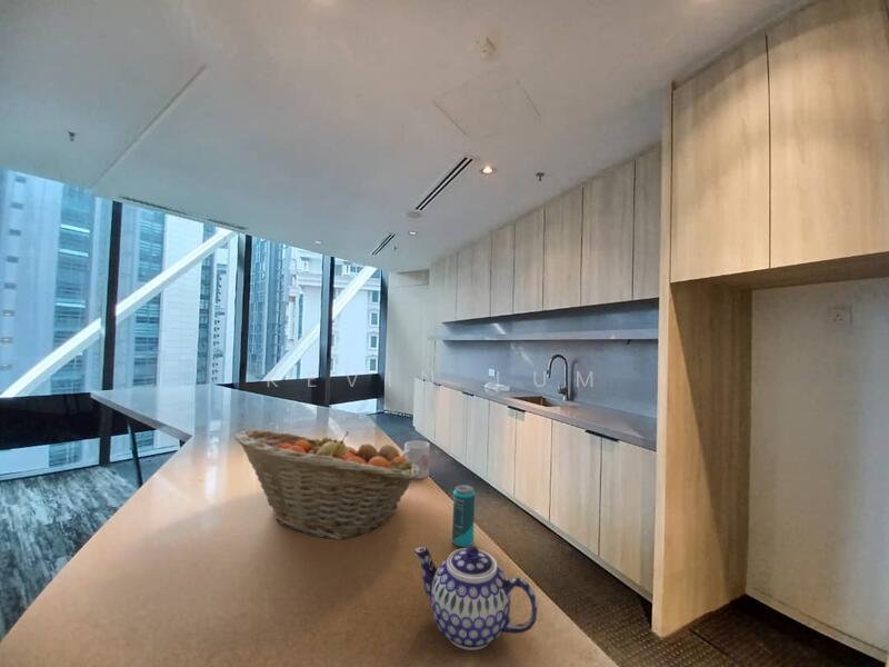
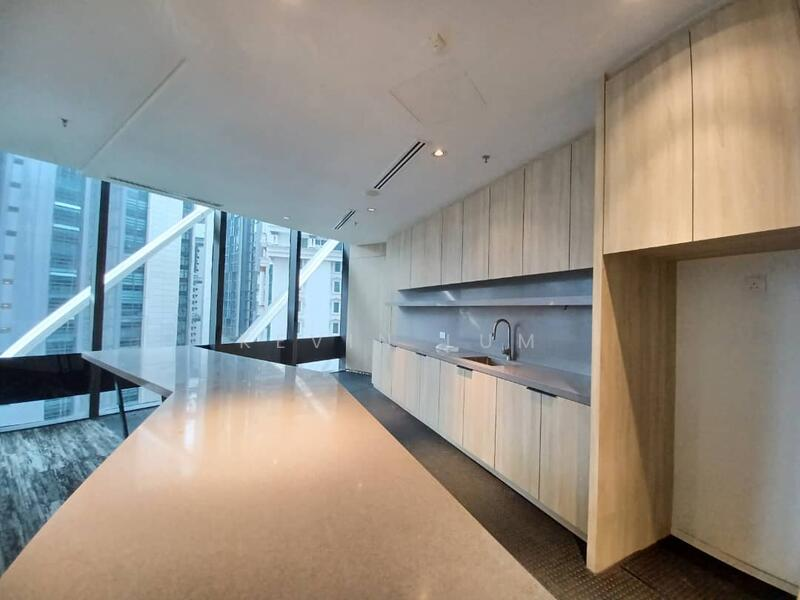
- beverage can [451,484,476,548]
- teapot [412,545,539,651]
- mug [400,439,430,480]
- fruit basket [233,429,420,541]
